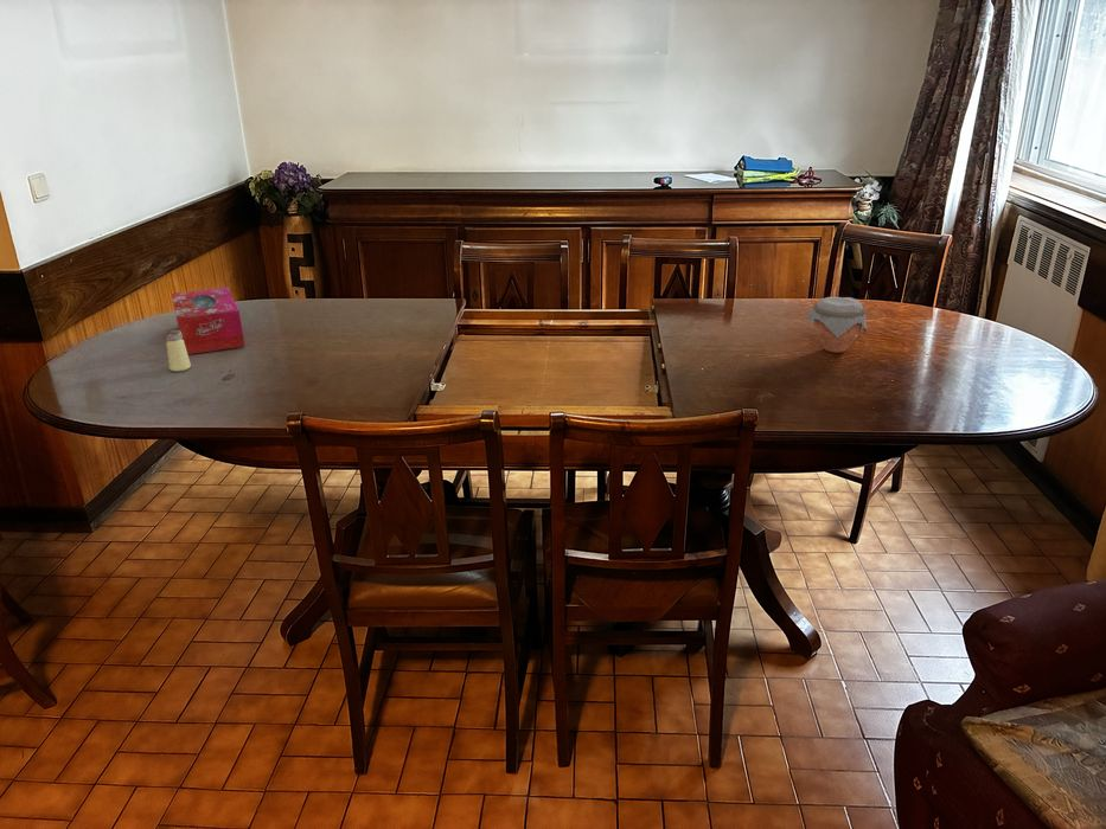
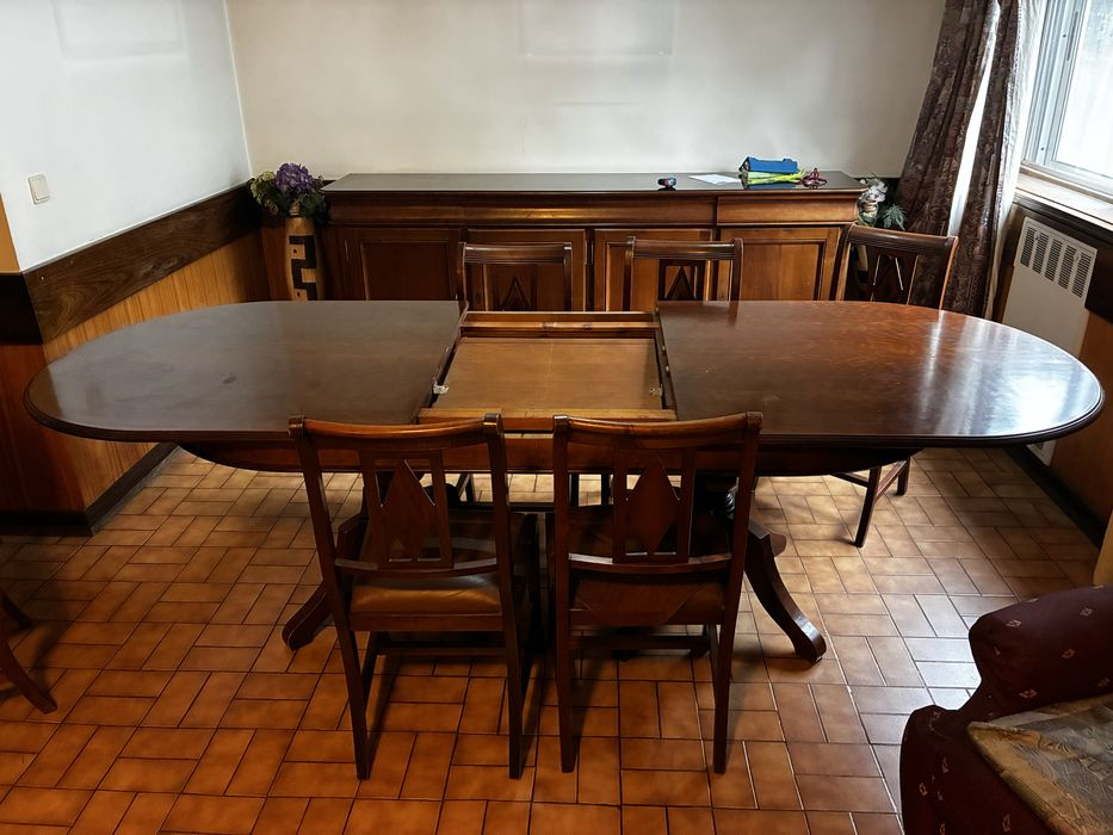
- jar [806,296,868,354]
- tissue box [171,287,245,355]
- saltshaker [164,329,192,373]
